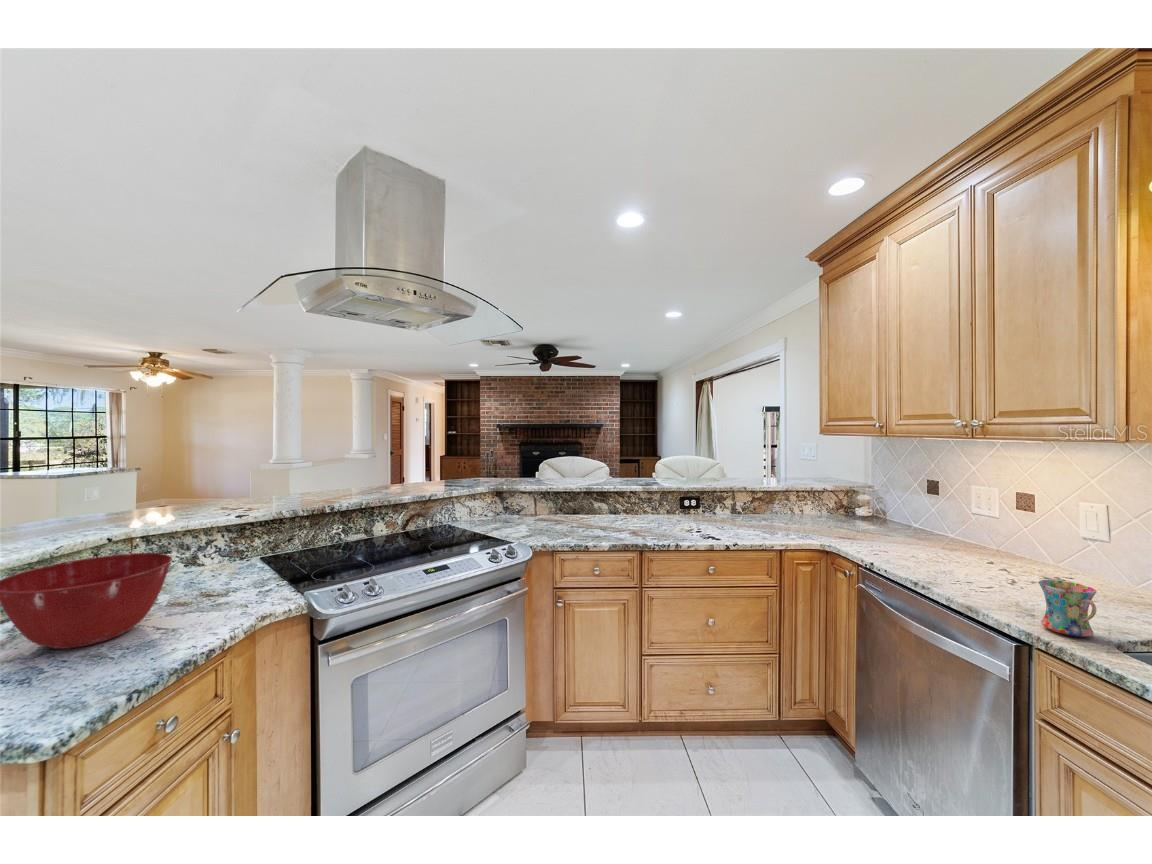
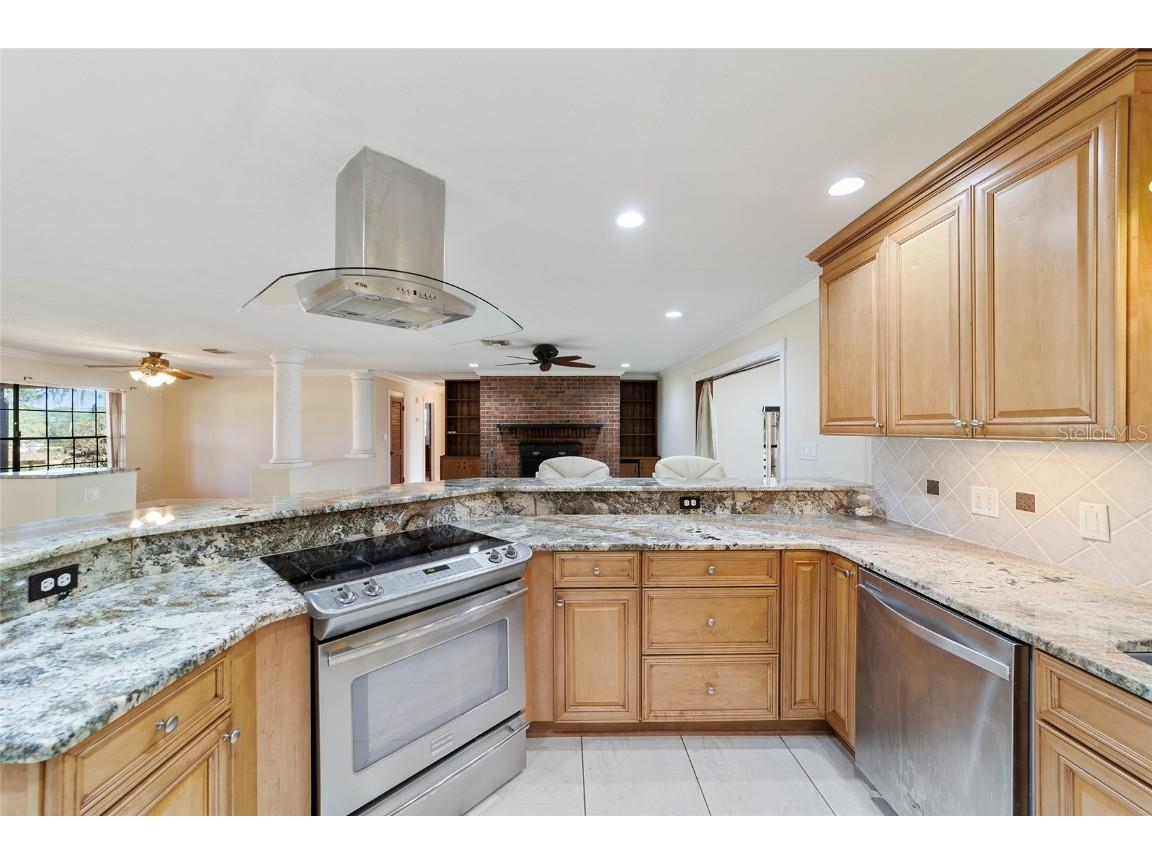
- mug [1038,579,1097,638]
- mixing bowl [0,552,173,650]
